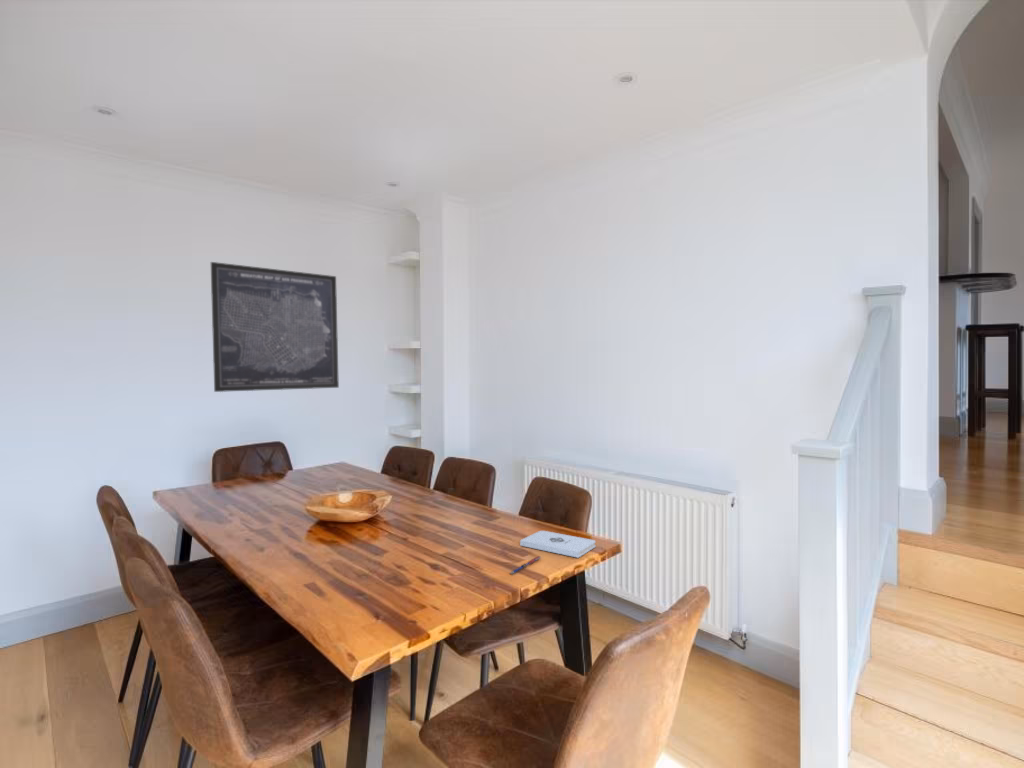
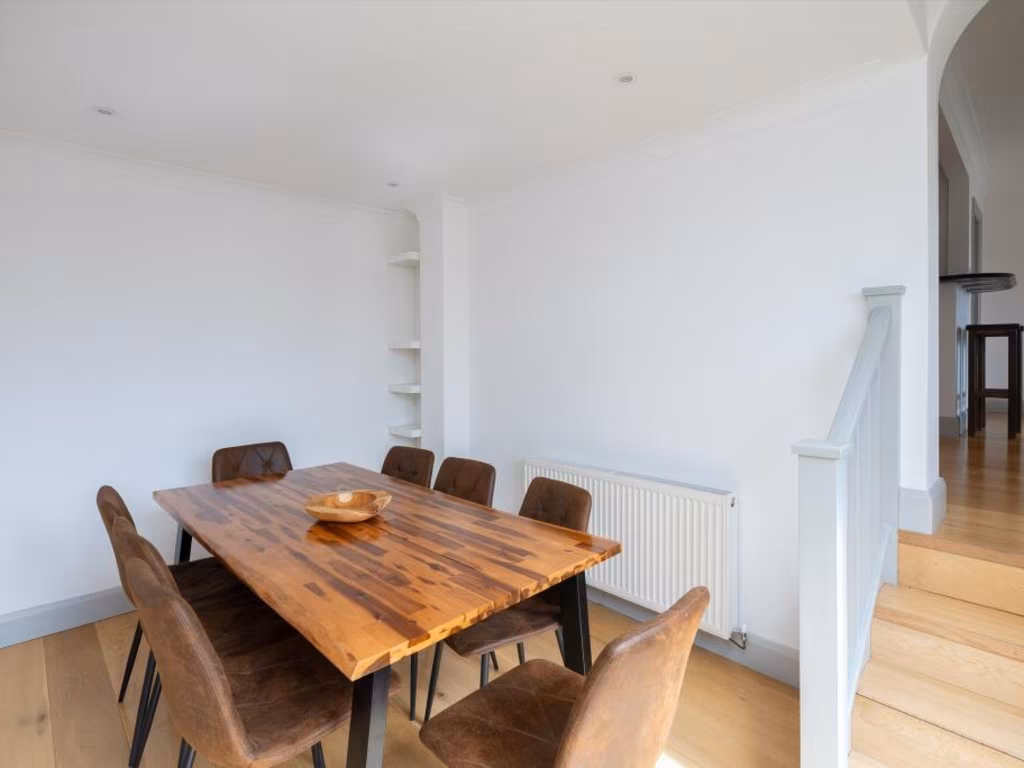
- pen [509,555,542,575]
- wall art [210,261,340,393]
- notepad [519,530,597,559]
